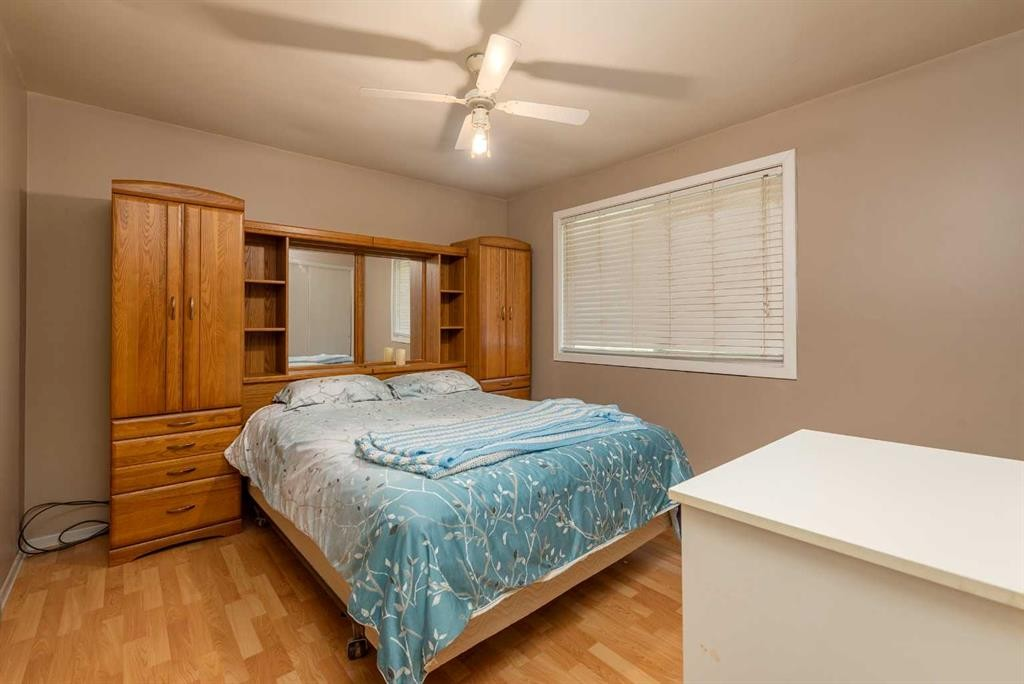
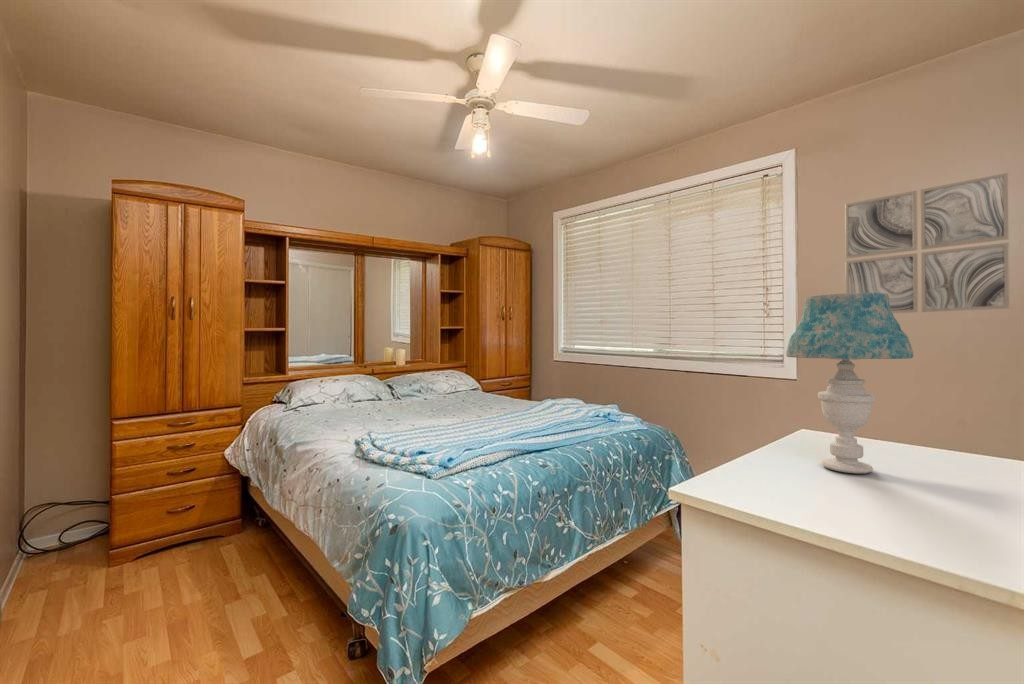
+ table lamp [785,292,914,474]
+ wall art [844,172,1011,315]
